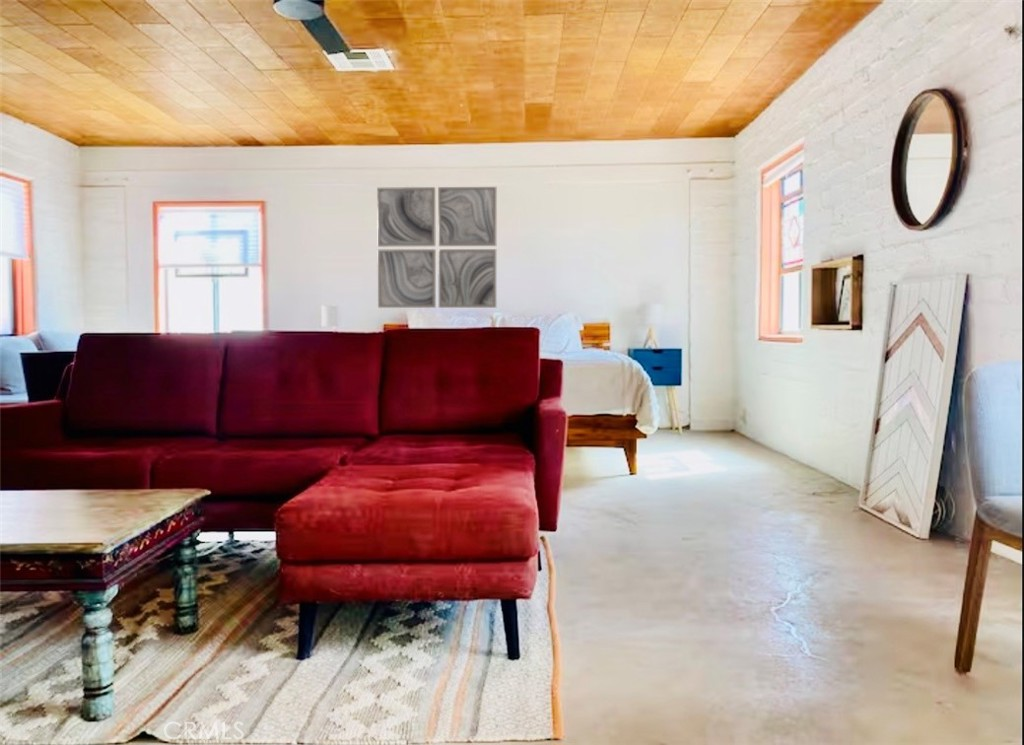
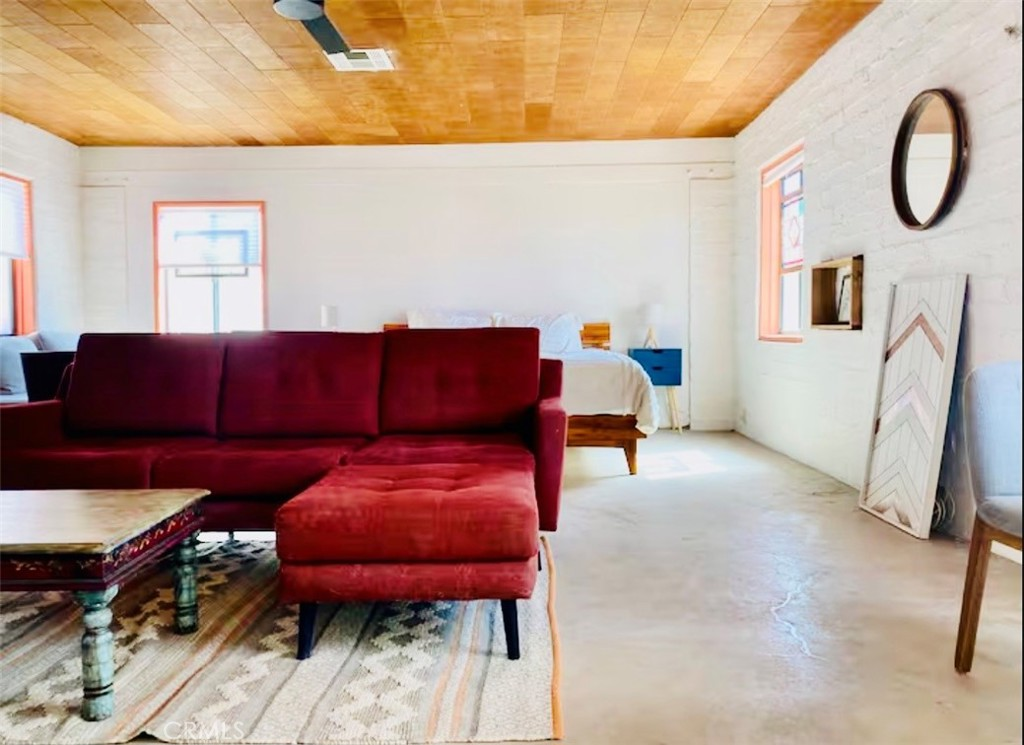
- wall art [376,186,497,309]
